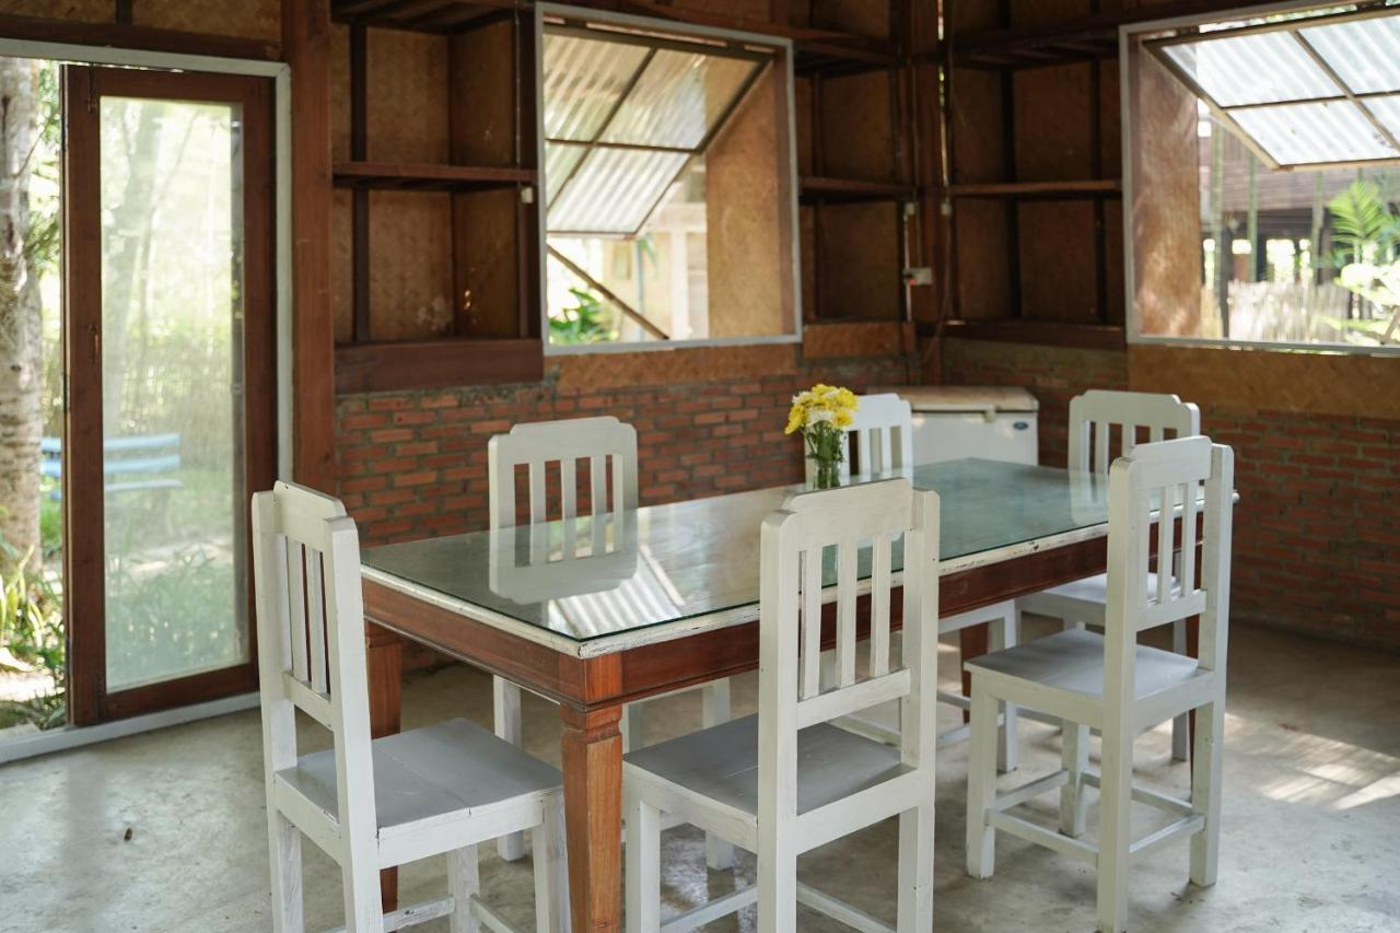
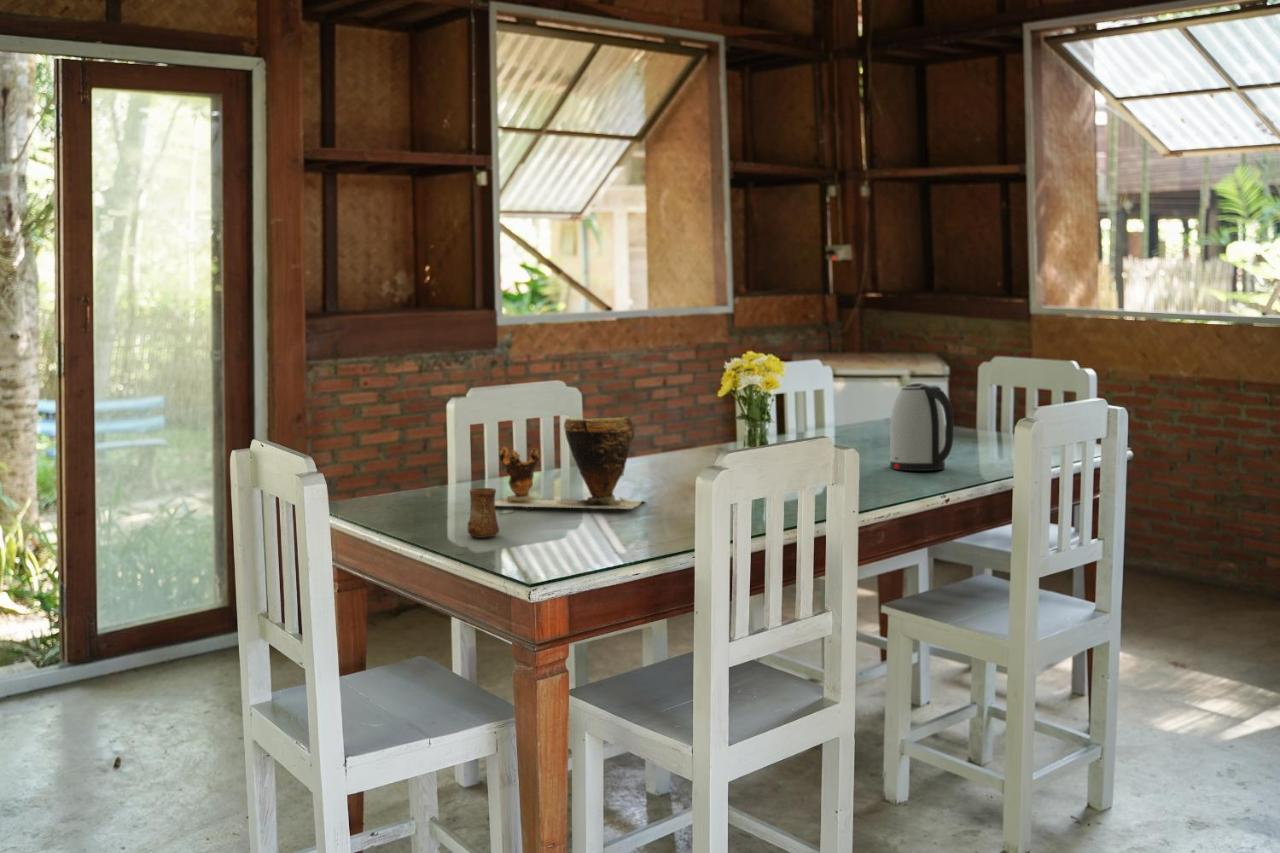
+ kettle [889,382,955,472]
+ clay pot [495,415,647,510]
+ cup [466,487,500,539]
